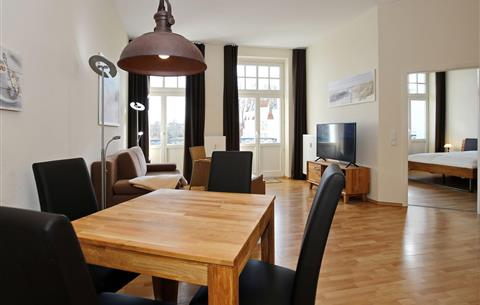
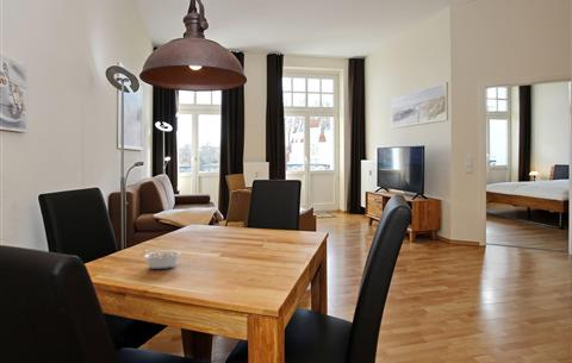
+ legume [142,249,182,270]
